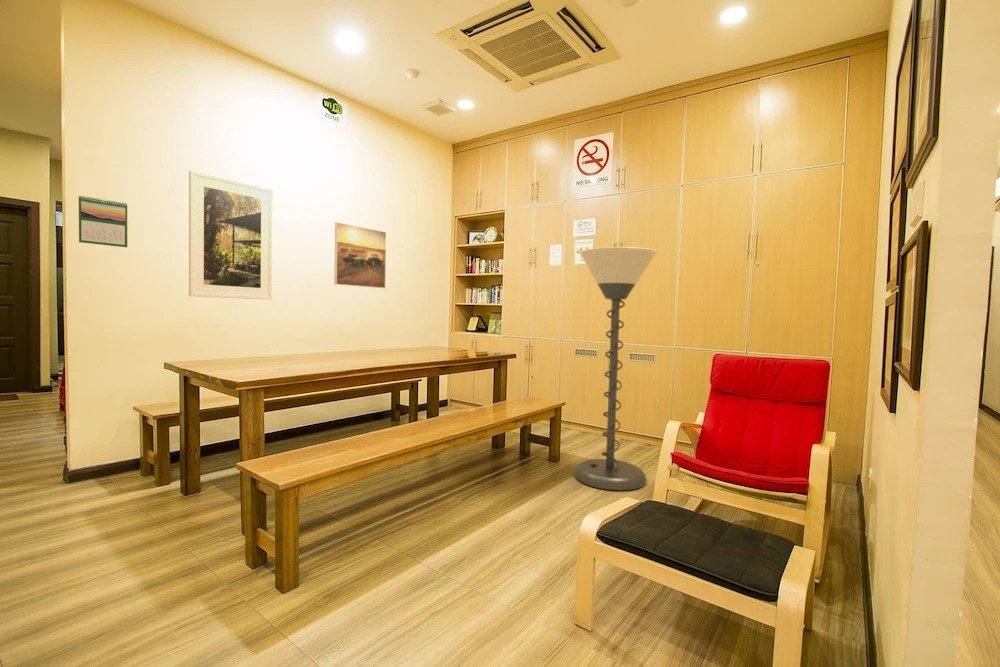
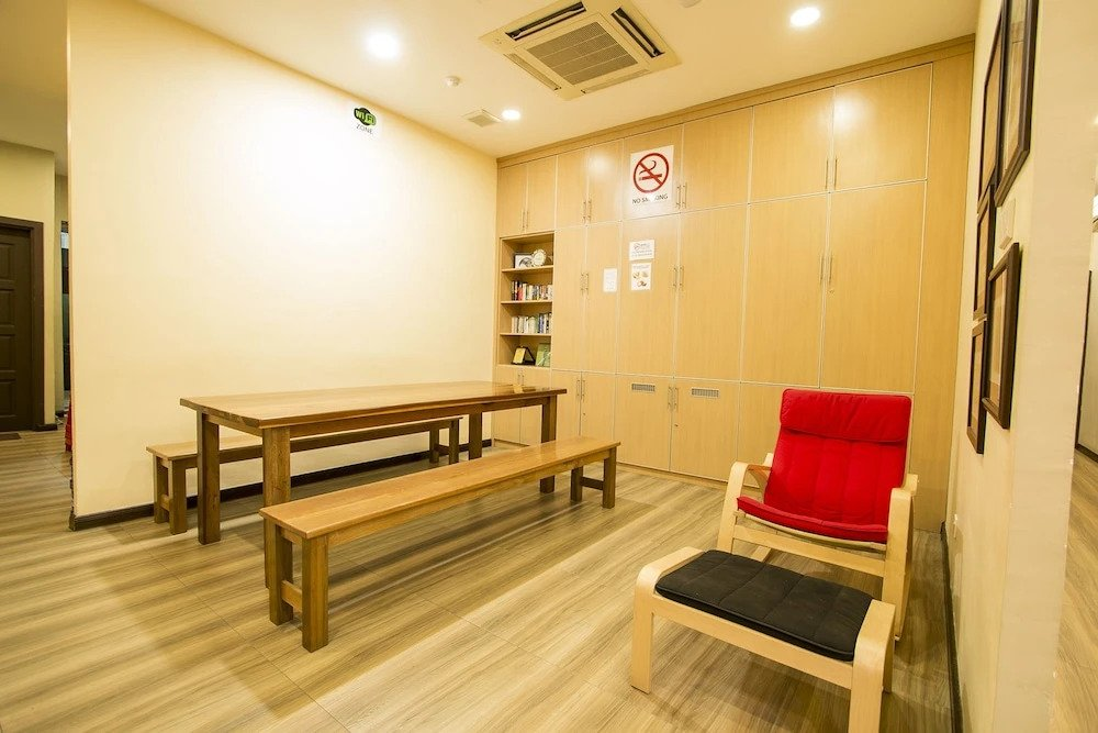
- calendar [78,194,128,248]
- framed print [333,221,387,289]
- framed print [188,170,274,301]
- floor lamp [573,246,657,492]
